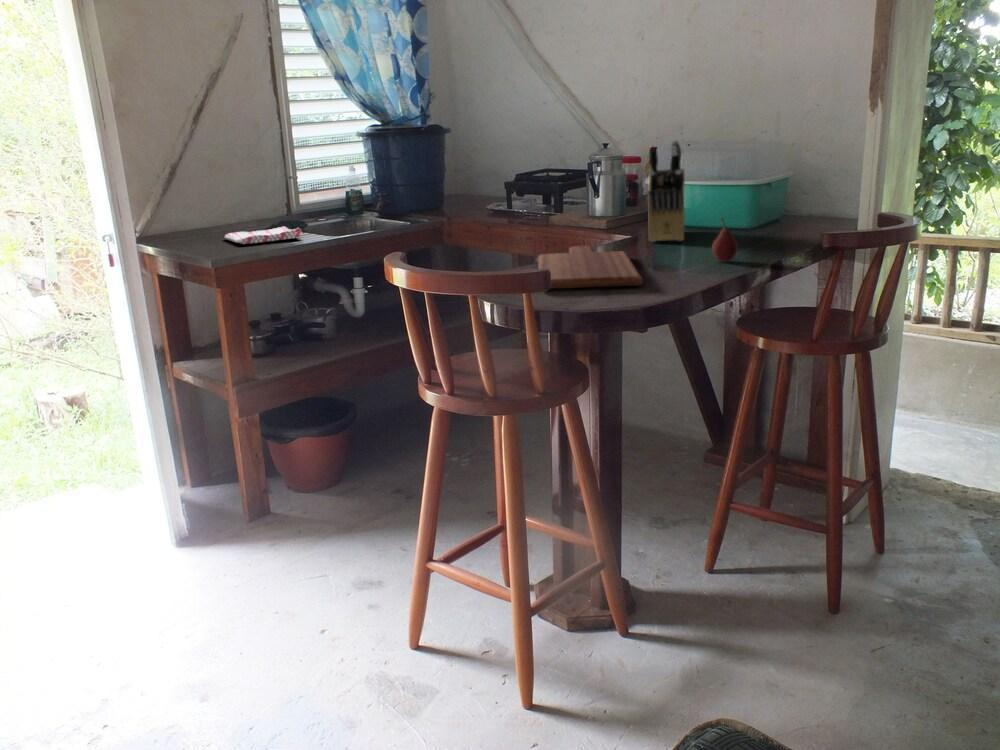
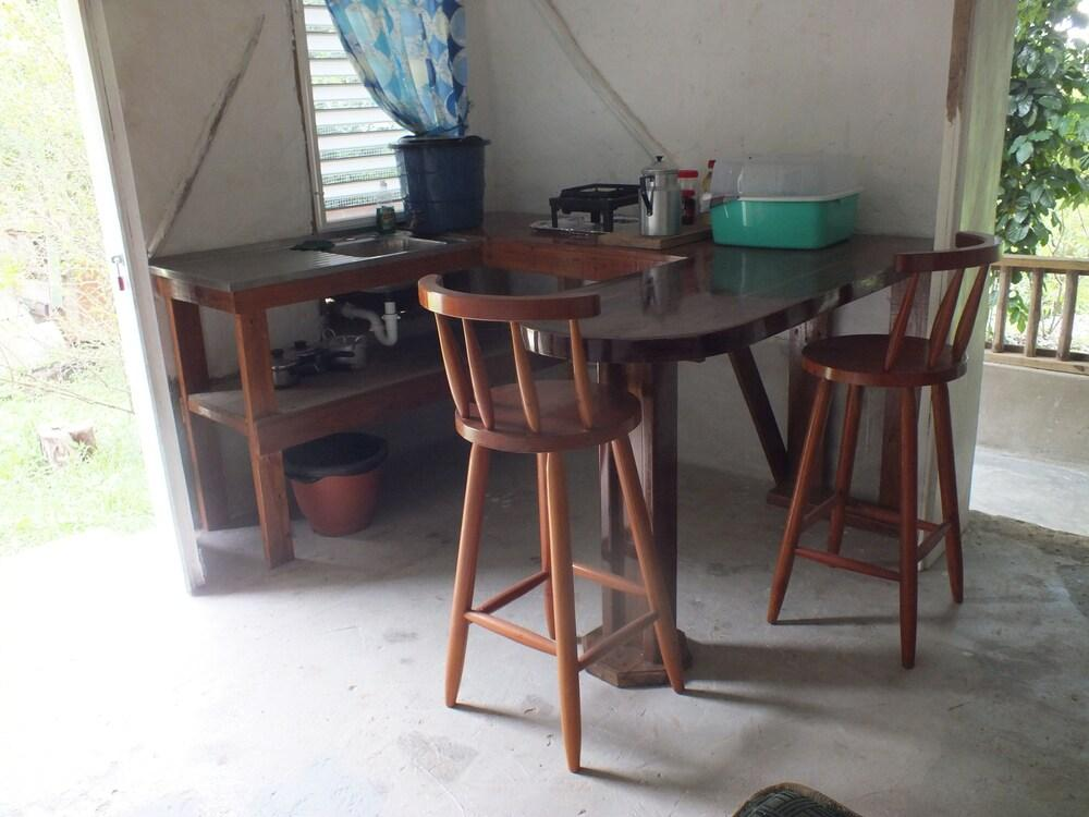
- knife block [647,139,686,243]
- dish towel [223,226,302,245]
- cutting board [537,245,644,290]
- fruit [711,216,739,262]
